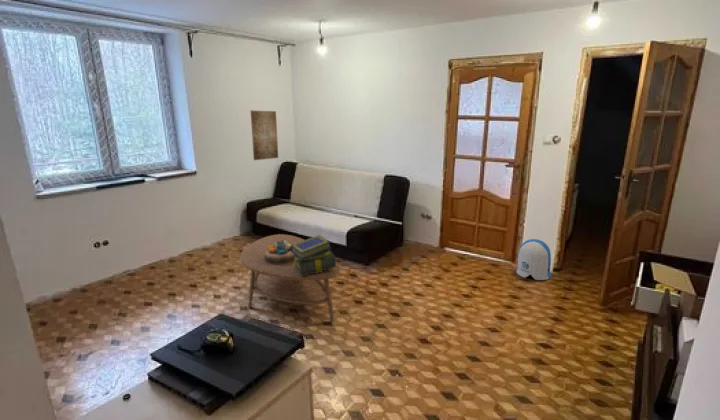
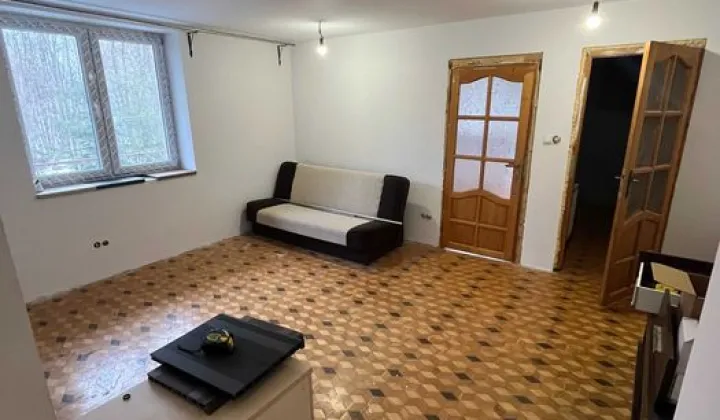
- wall art [250,109,279,161]
- decorative bowl [264,240,295,264]
- sun visor [515,238,552,281]
- stack of books [290,234,337,276]
- coffee table [239,233,341,323]
